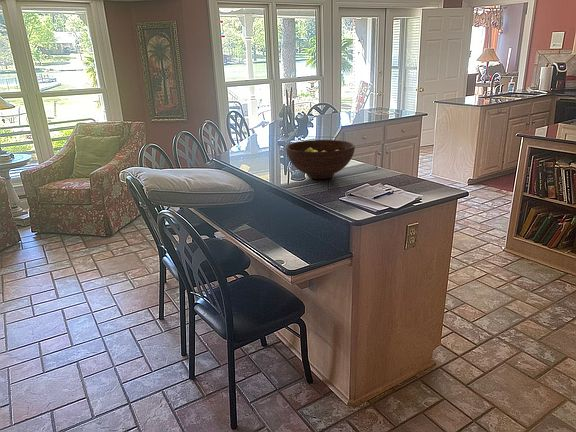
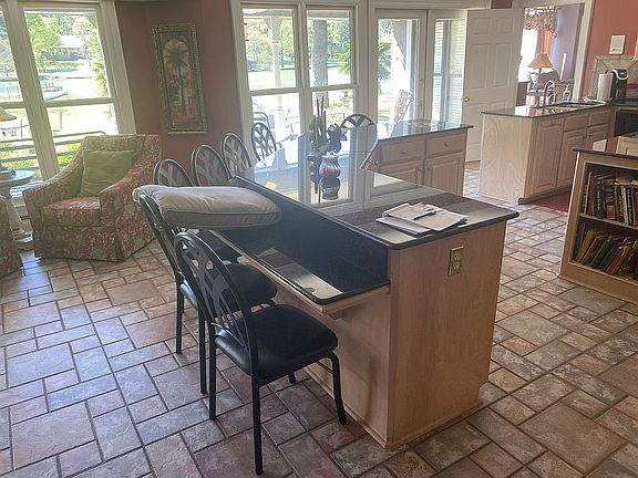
- fruit bowl [285,139,356,180]
